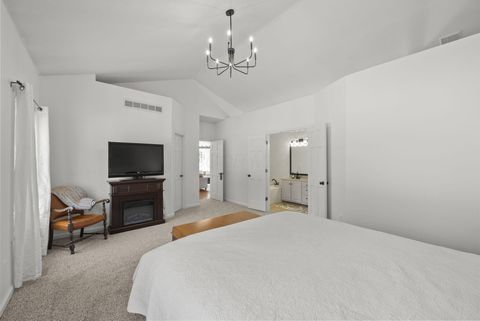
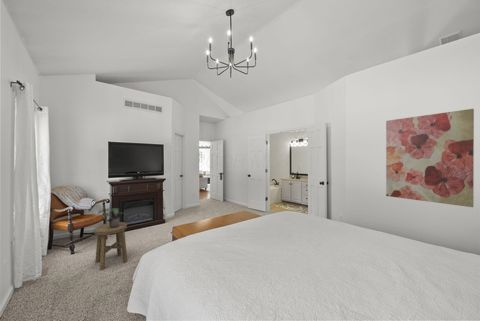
+ wall art [385,108,475,208]
+ potted plant [97,207,125,228]
+ stool [93,221,128,271]
